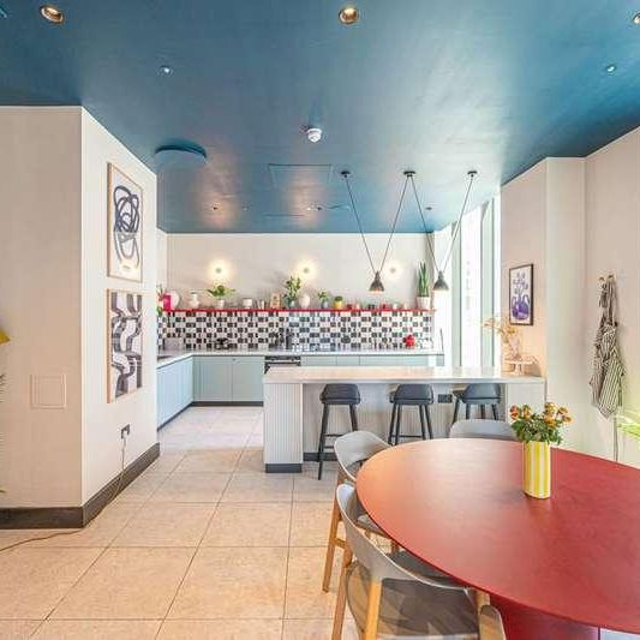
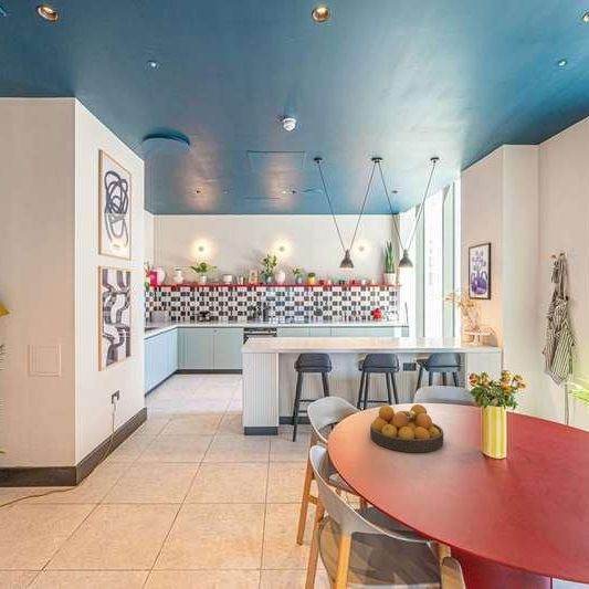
+ fruit bowl [369,403,445,453]
